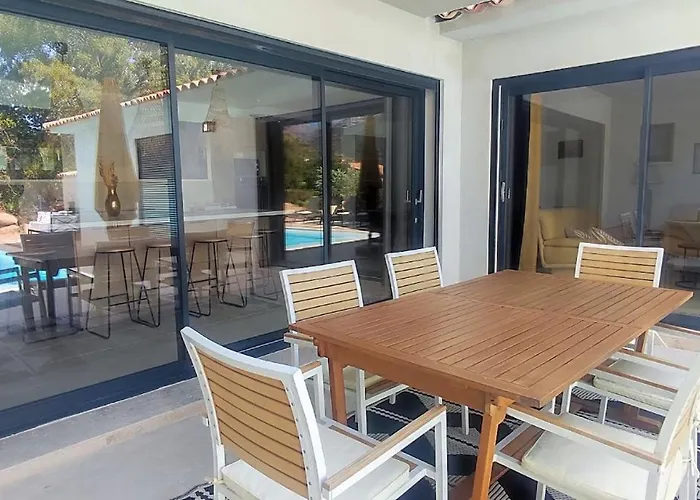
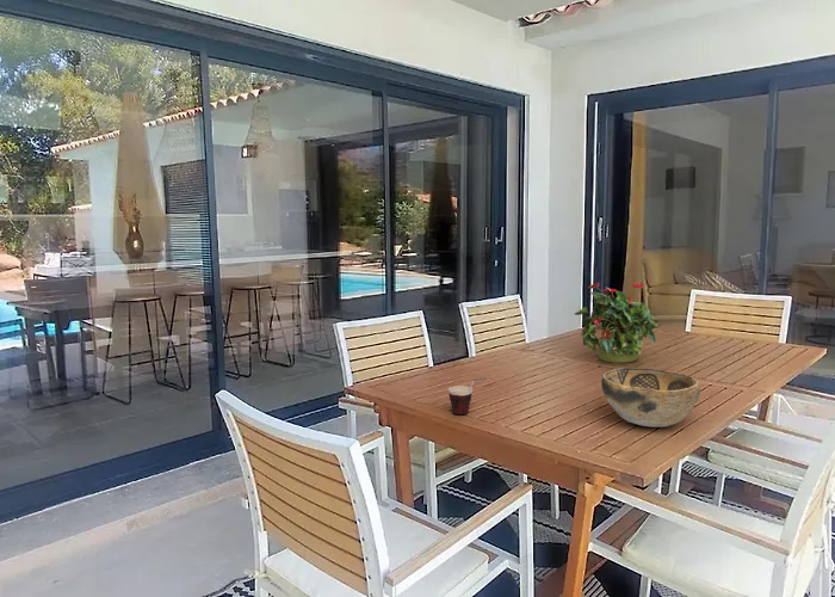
+ decorative bowl [600,367,701,427]
+ cup [447,377,487,416]
+ potted plant [574,282,661,364]
